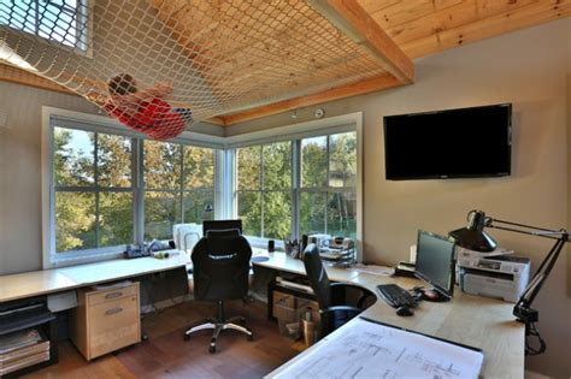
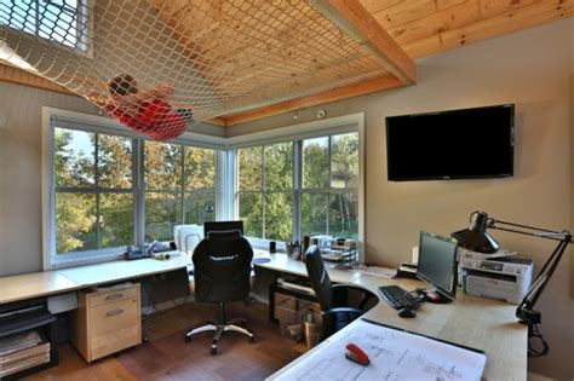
+ stapler [344,342,372,368]
